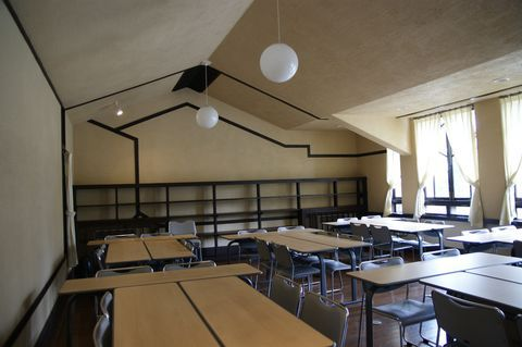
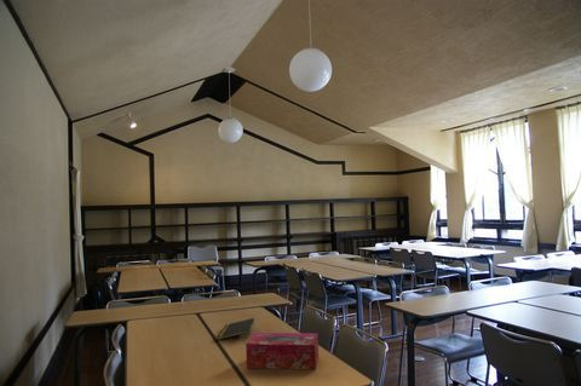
+ tissue box [245,332,320,370]
+ notepad [215,317,255,341]
